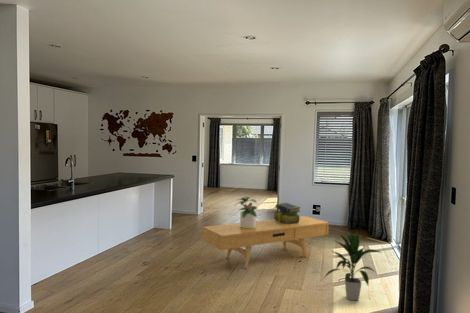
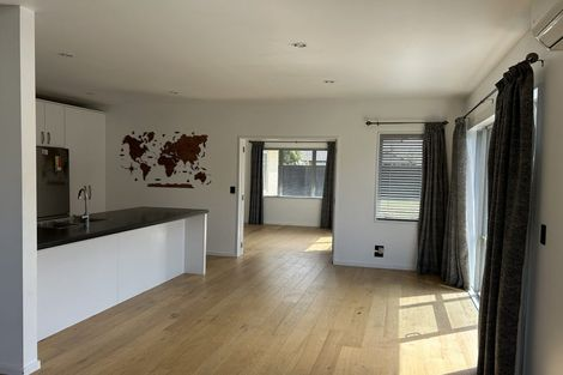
- potted plant [235,195,258,228]
- tv console [201,215,330,269]
- indoor plant [322,231,384,301]
- stack of books [272,202,302,224]
